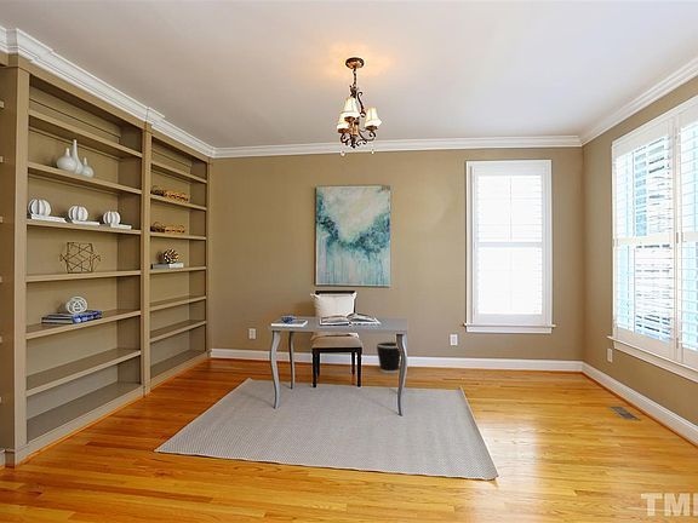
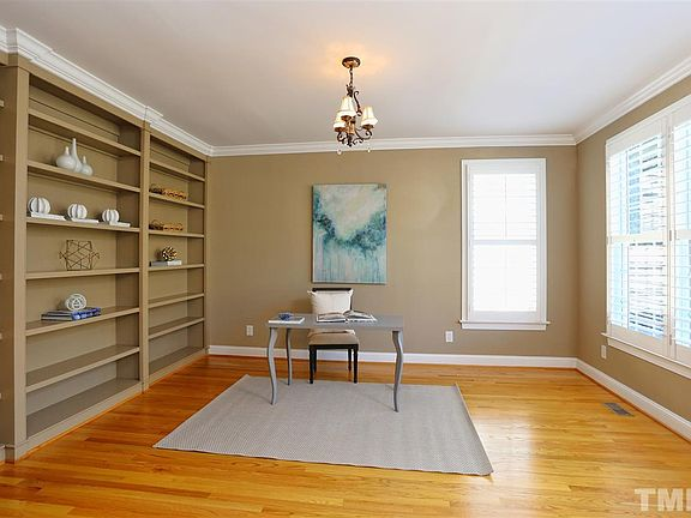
- wastebasket [374,340,401,374]
